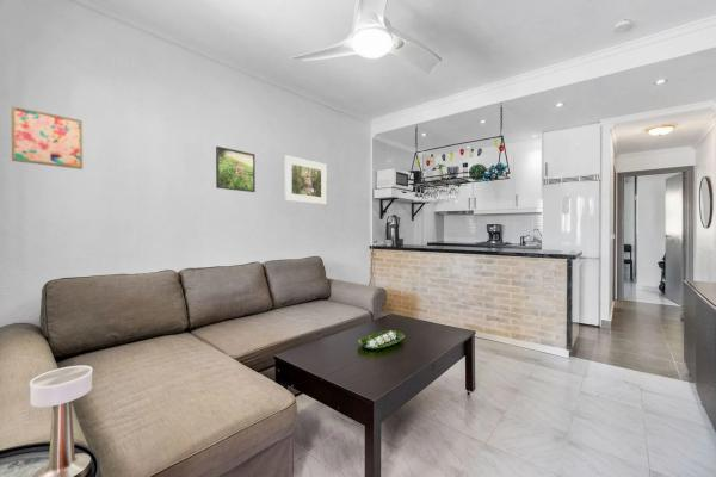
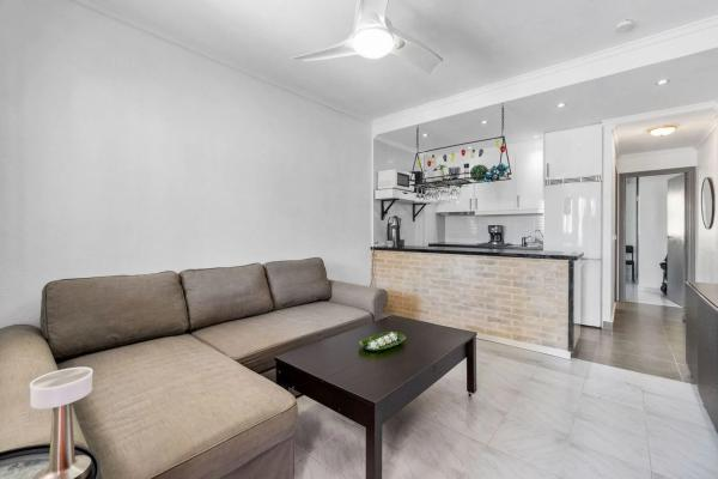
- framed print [283,154,328,205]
- wall art [11,105,84,171]
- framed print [215,145,257,193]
